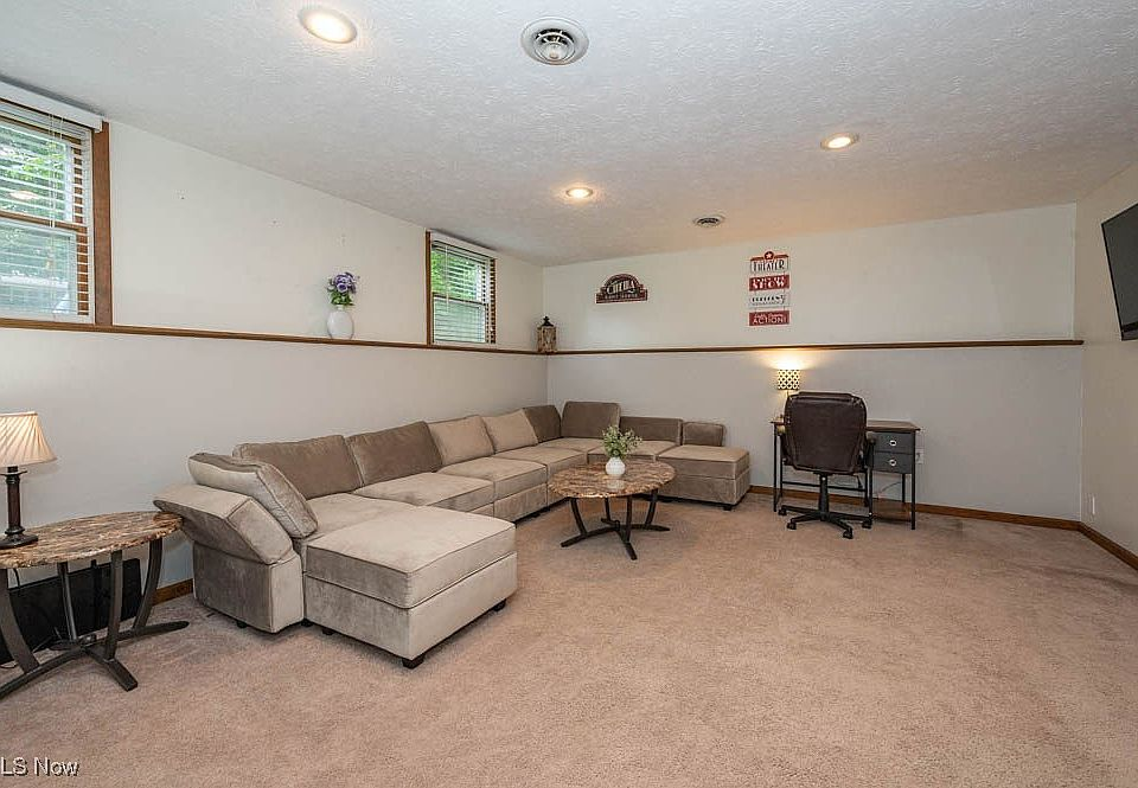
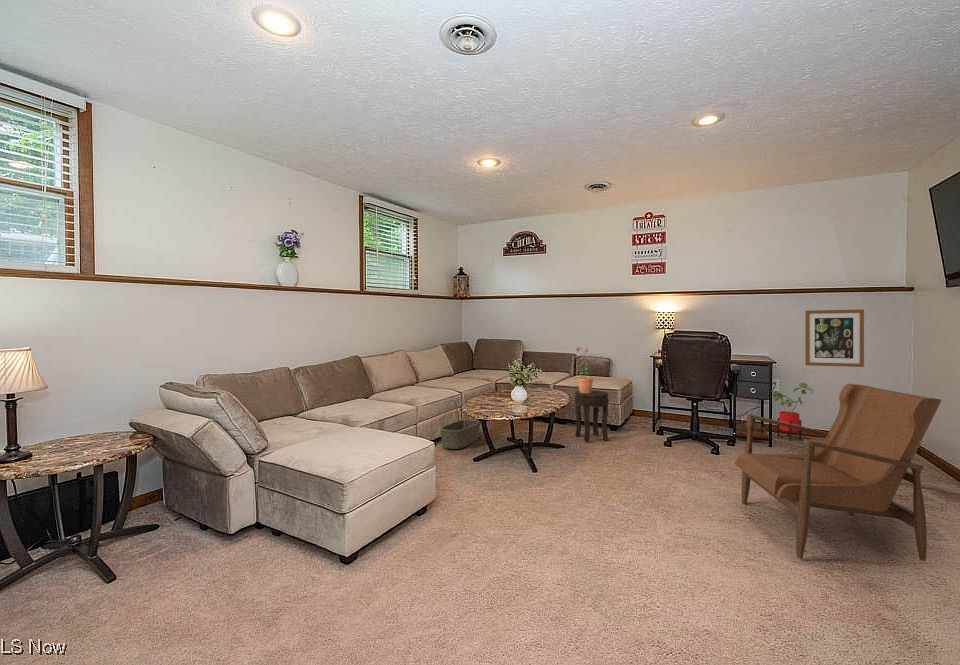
+ side table [573,389,609,443]
+ potted plant [575,346,595,393]
+ house plant [772,381,814,441]
+ wall art [804,308,865,368]
+ armchair [734,383,943,562]
+ basket [439,399,481,450]
